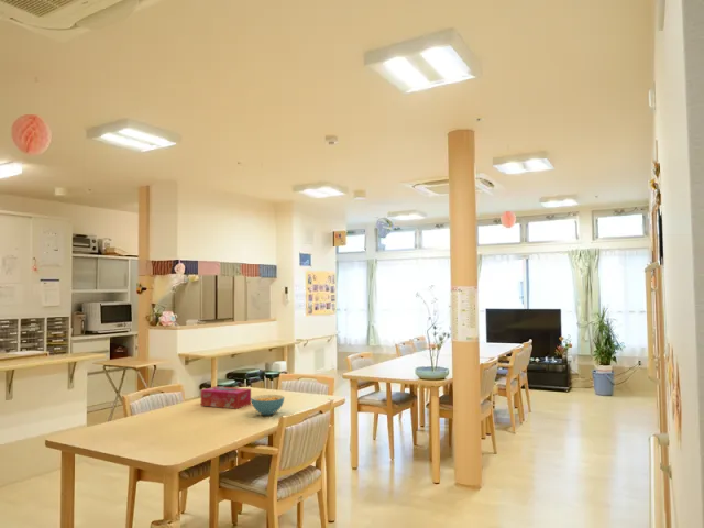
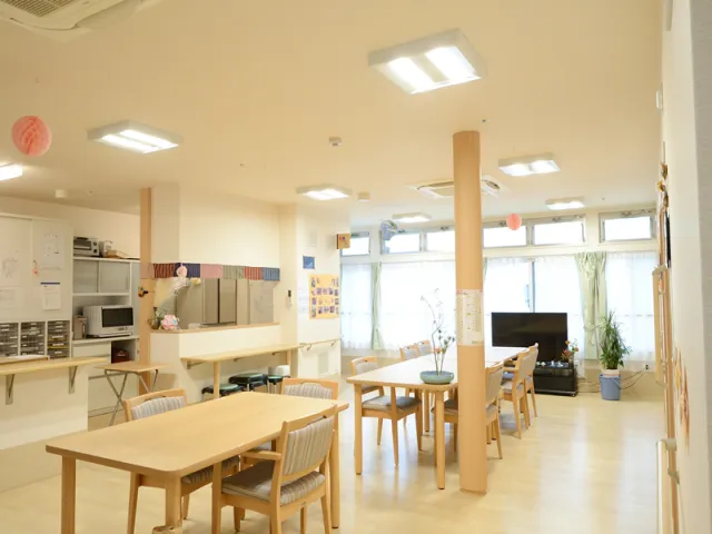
- tissue box [200,385,252,410]
- cereal bowl [251,394,285,416]
